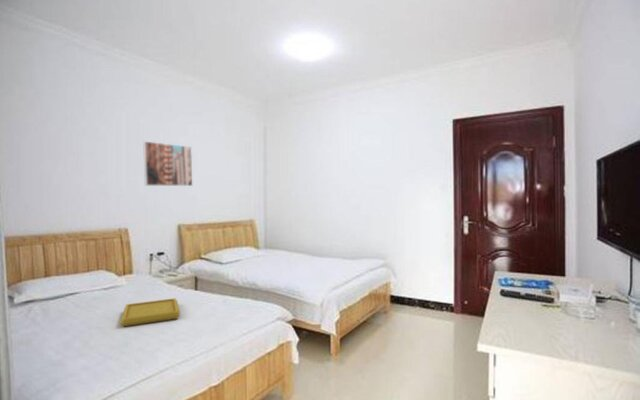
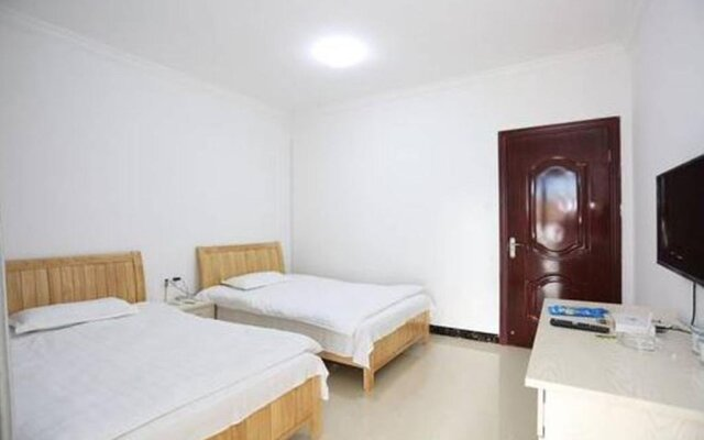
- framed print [142,140,193,187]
- serving tray [119,297,181,327]
